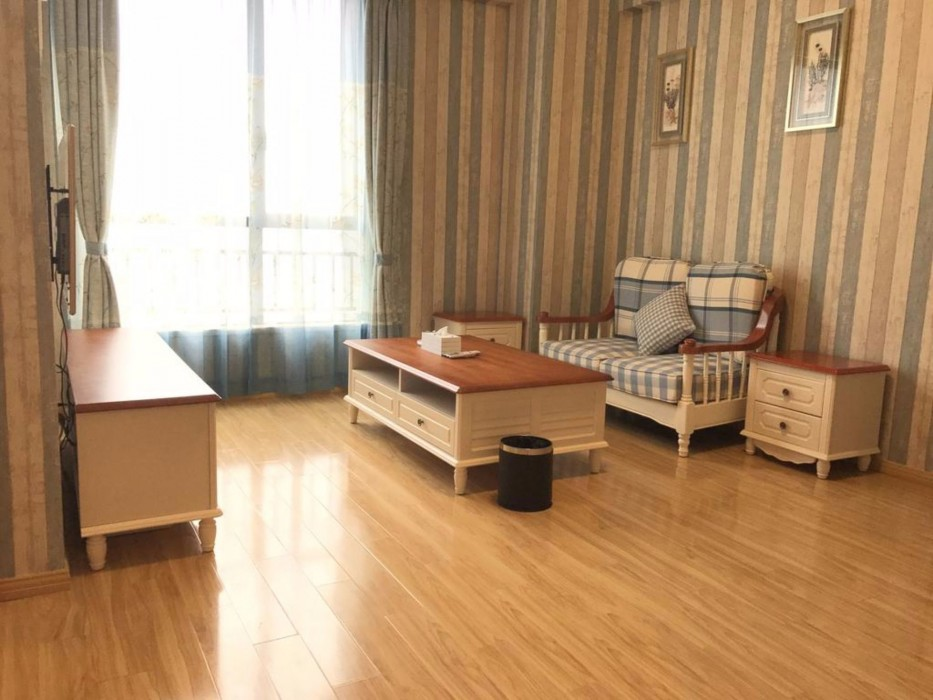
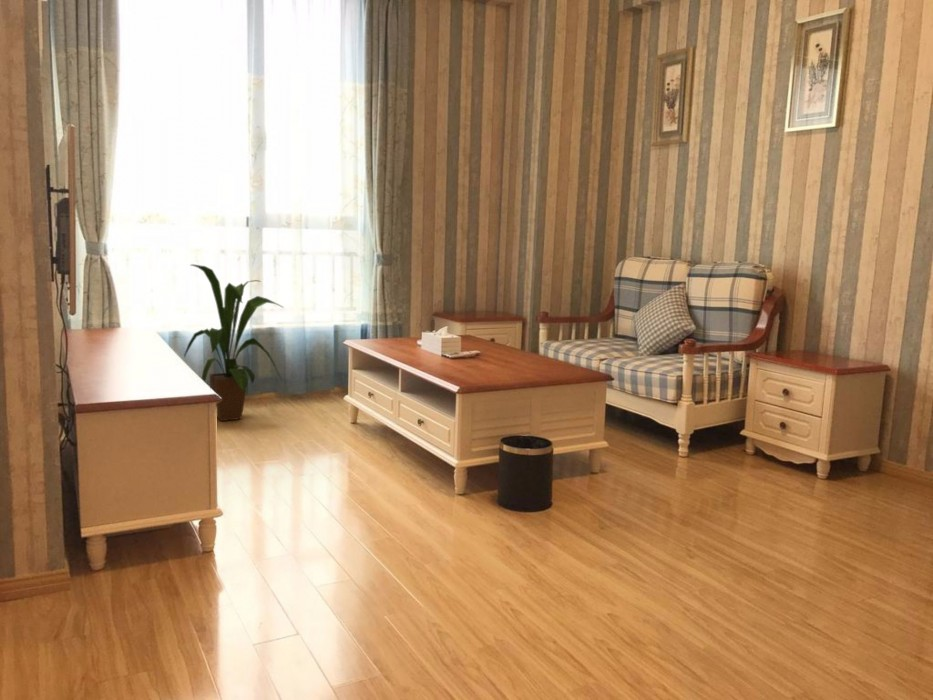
+ house plant [183,263,285,422]
